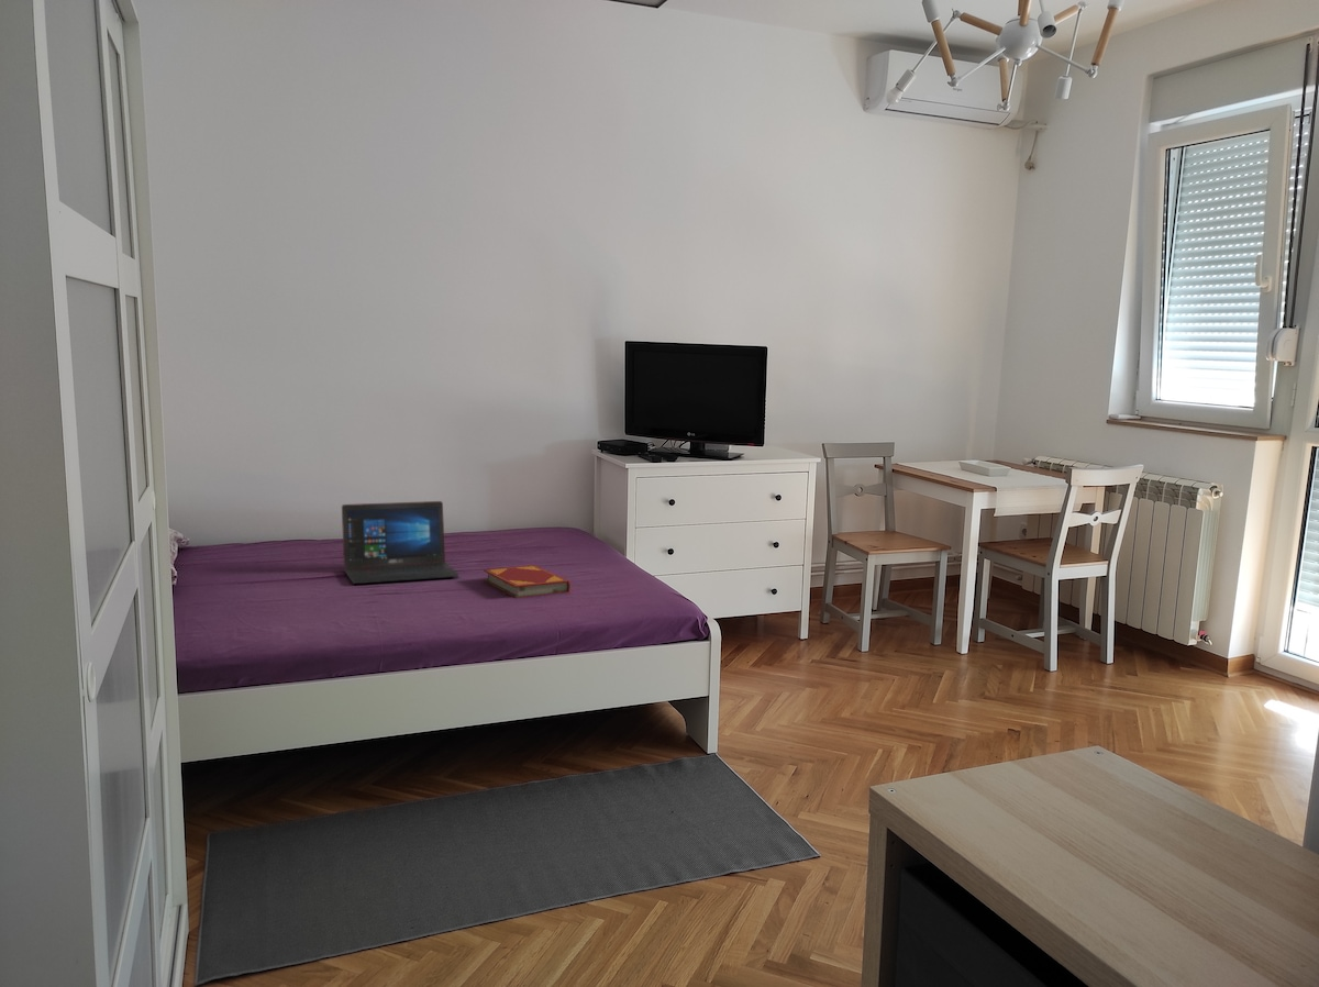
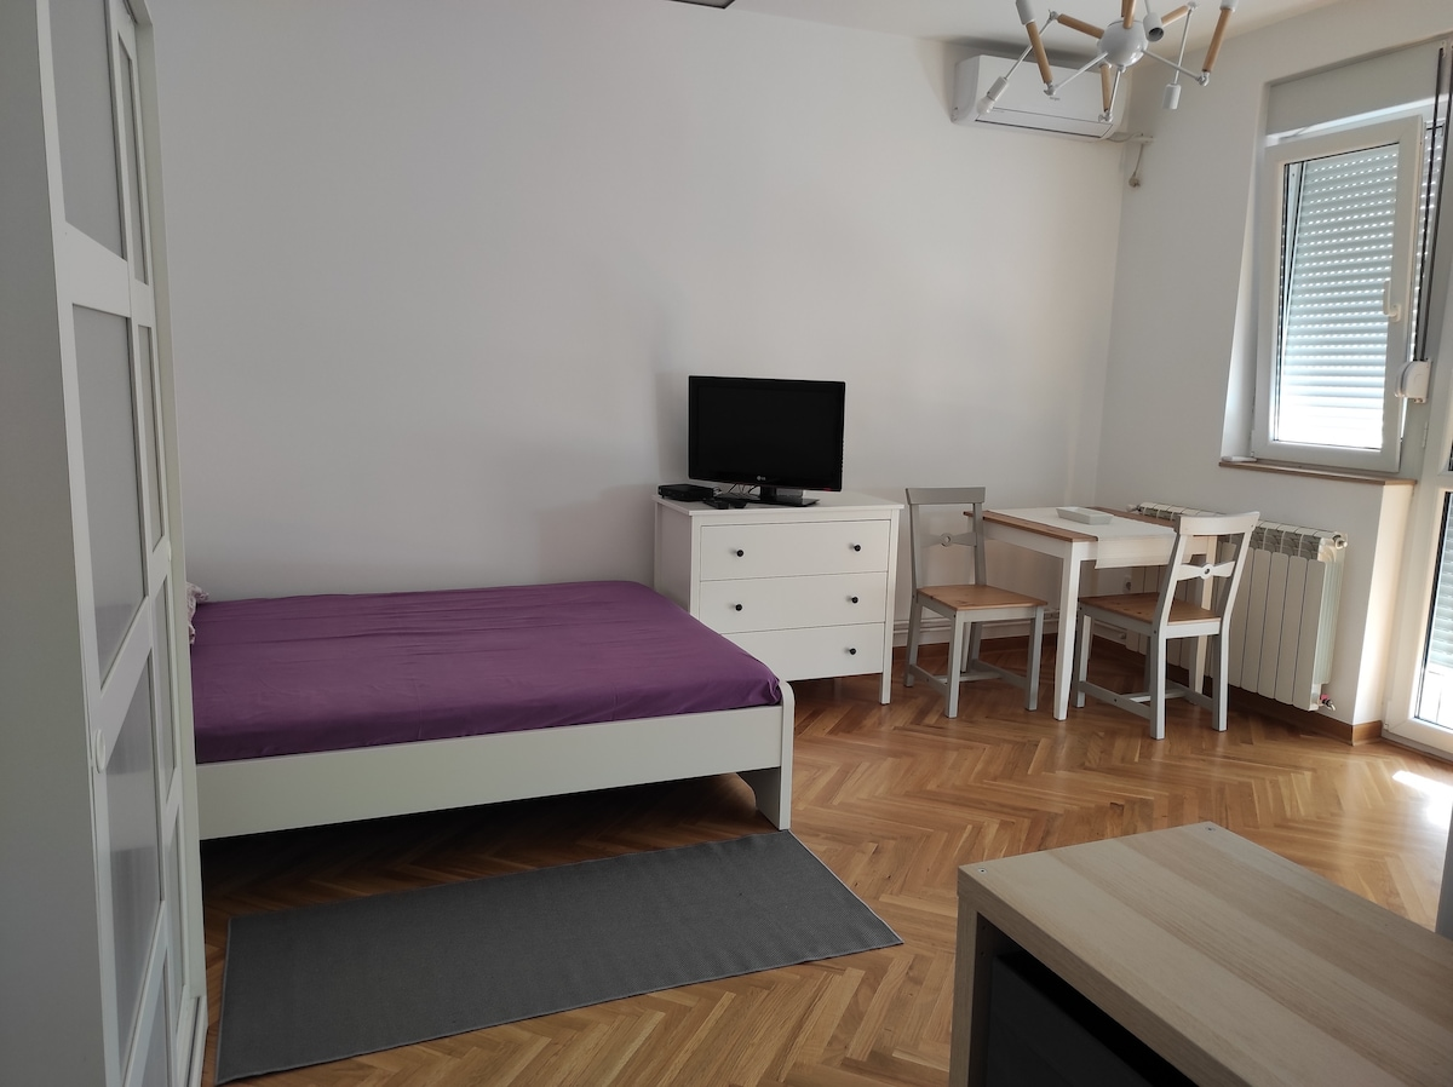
- hardback book [483,564,572,599]
- laptop [341,500,461,585]
